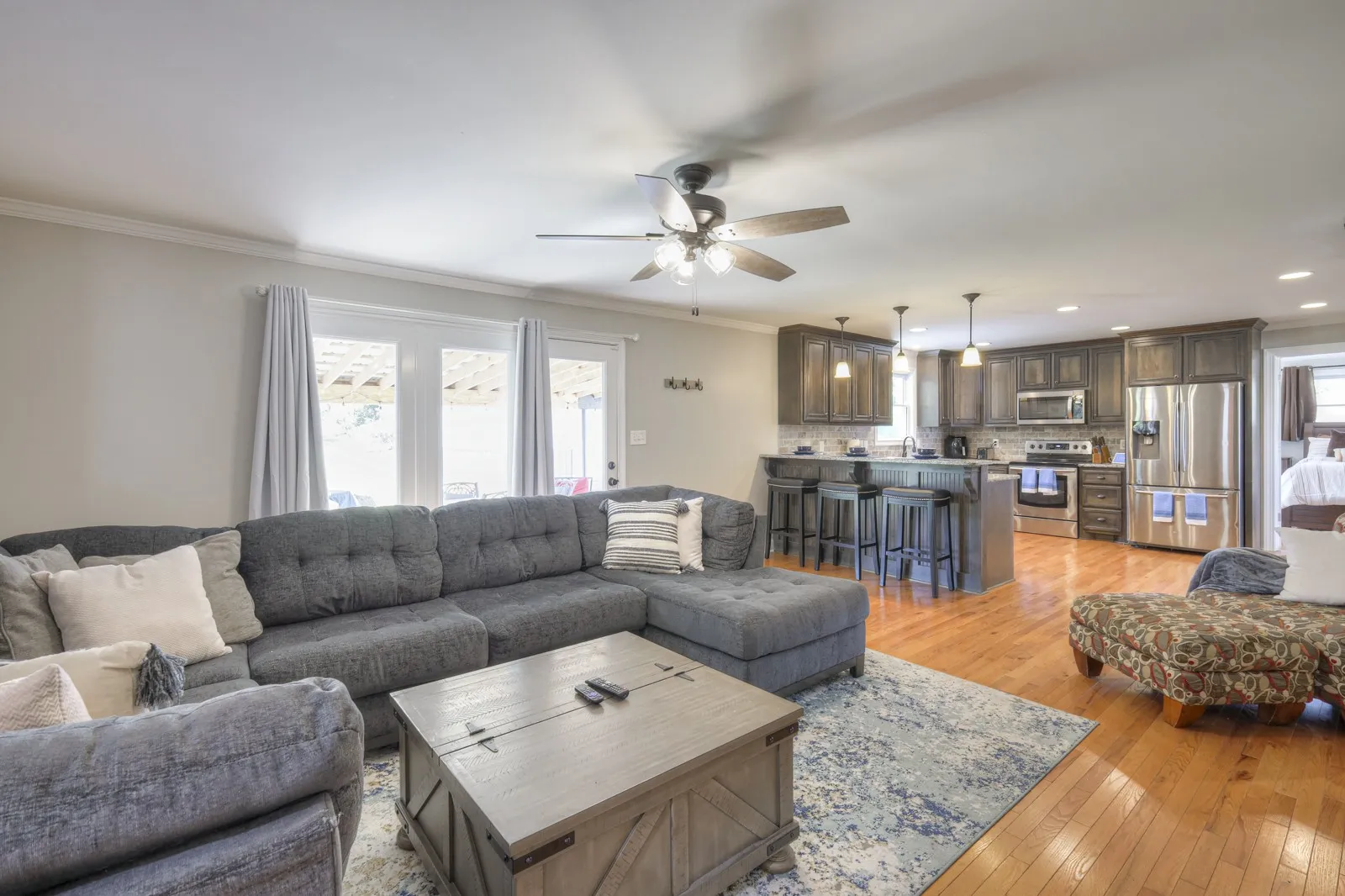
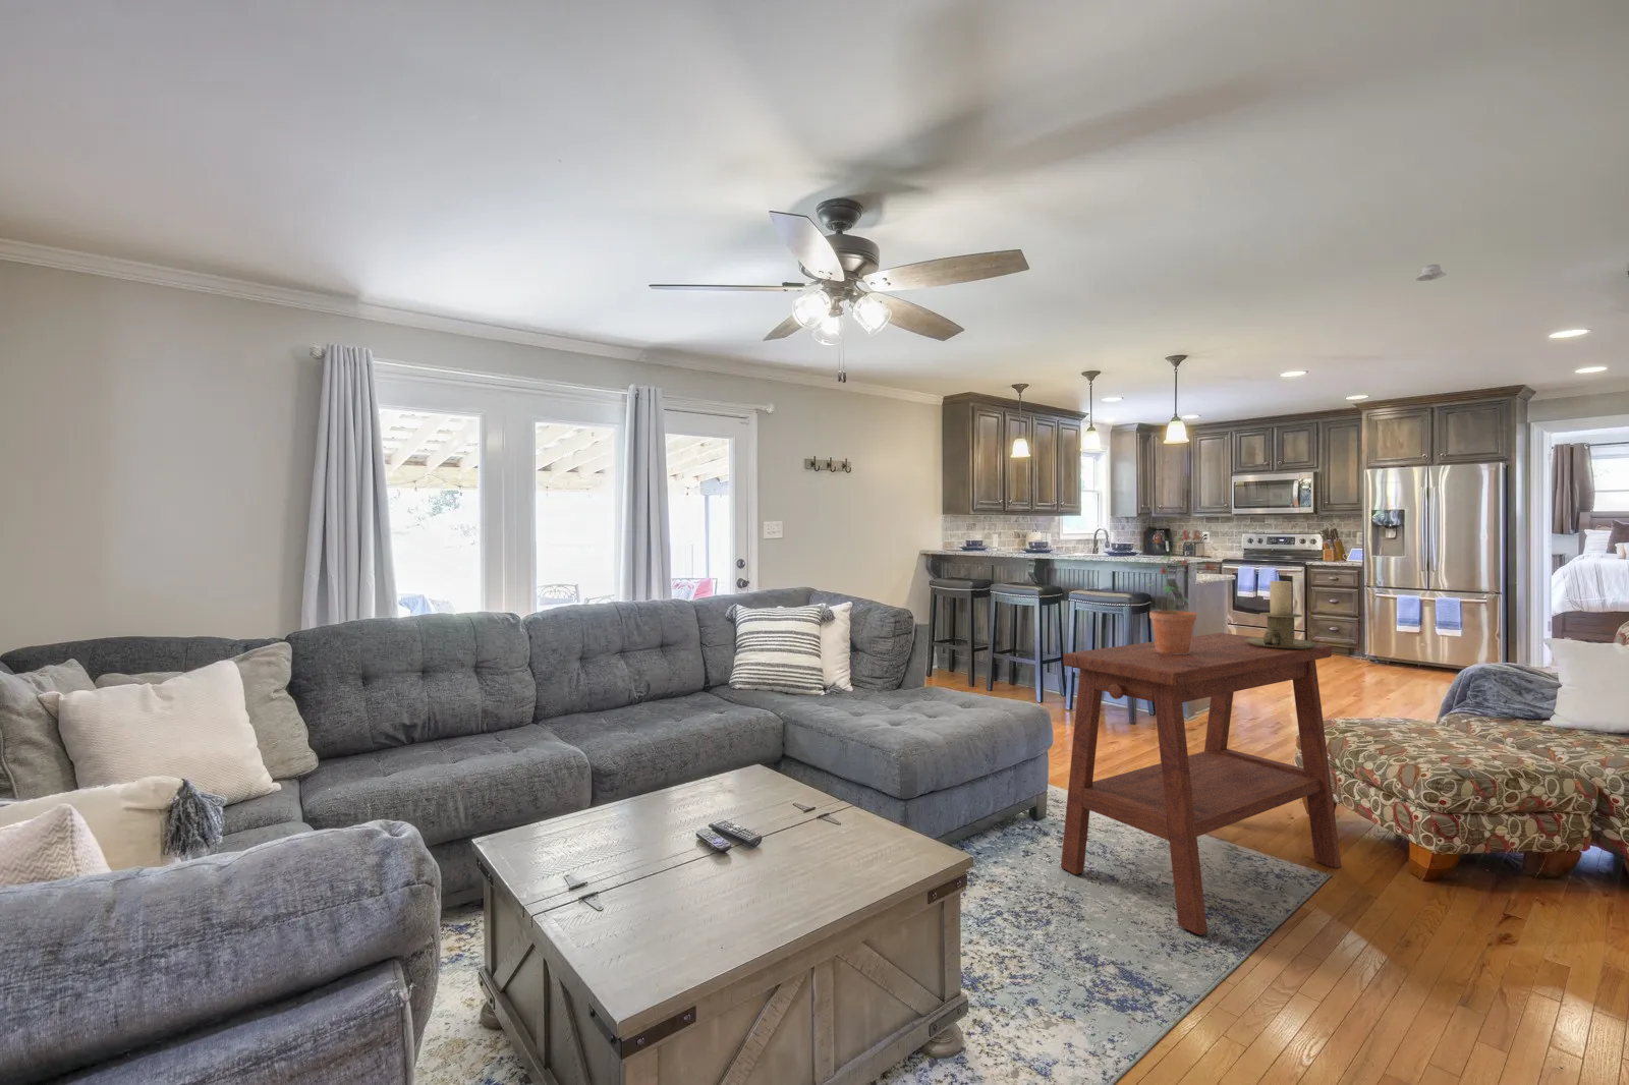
+ potted plant [1143,528,1217,654]
+ side table [1060,632,1342,936]
+ candle holder [1245,579,1319,649]
+ recessed light [1415,264,1447,282]
